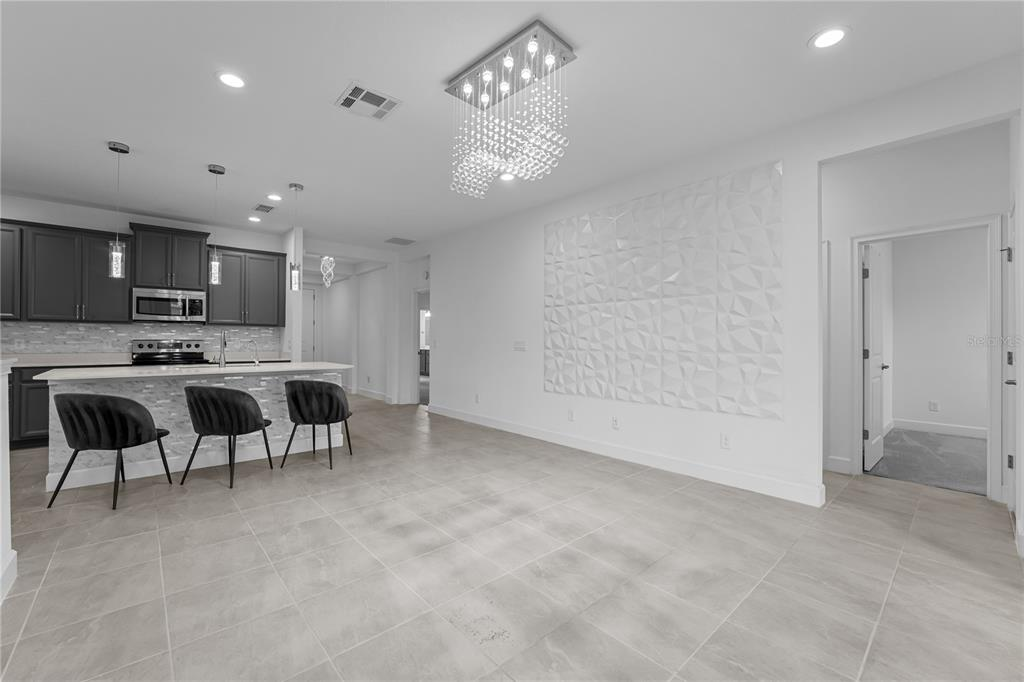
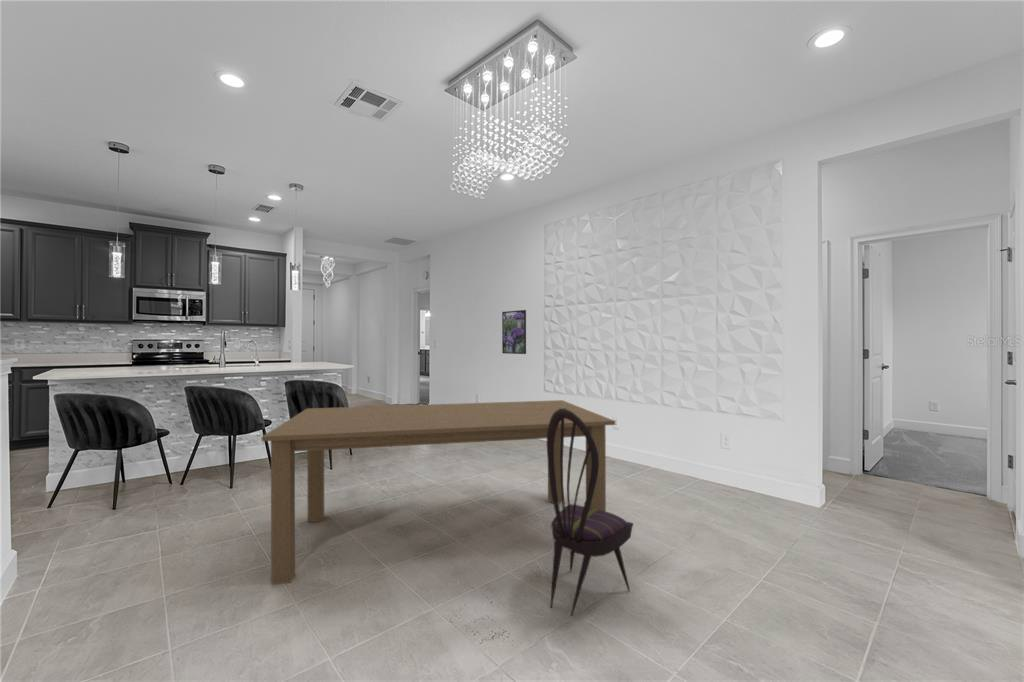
+ dining table [261,399,616,586]
+ dining chair [546,408,634,617]
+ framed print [501,309,527,355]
